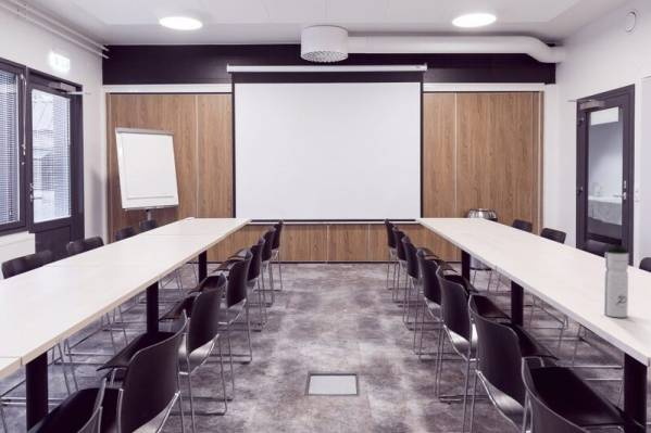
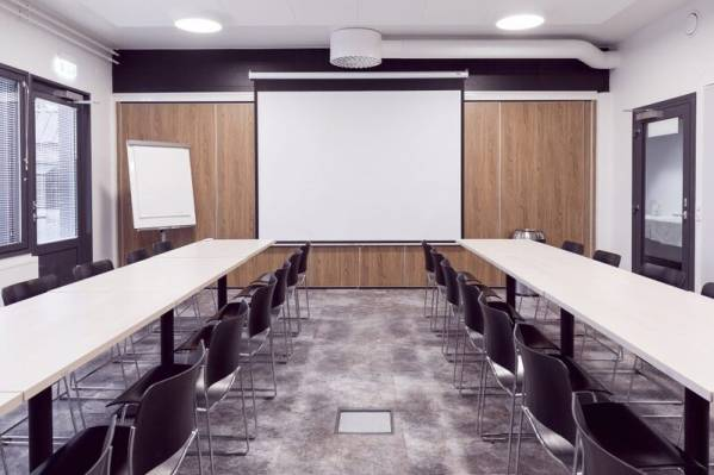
- water bottle [603,242,629,318]
